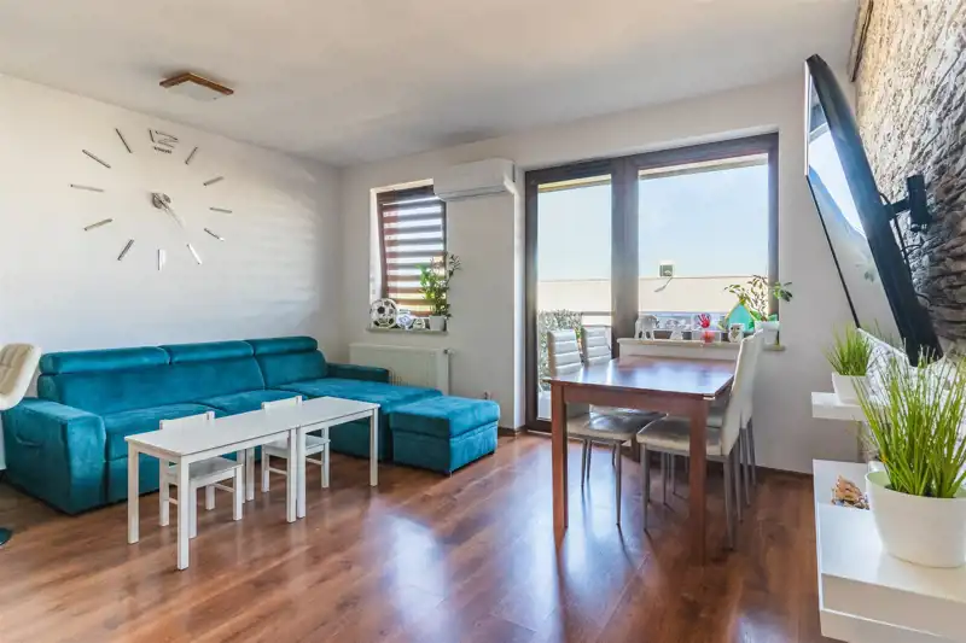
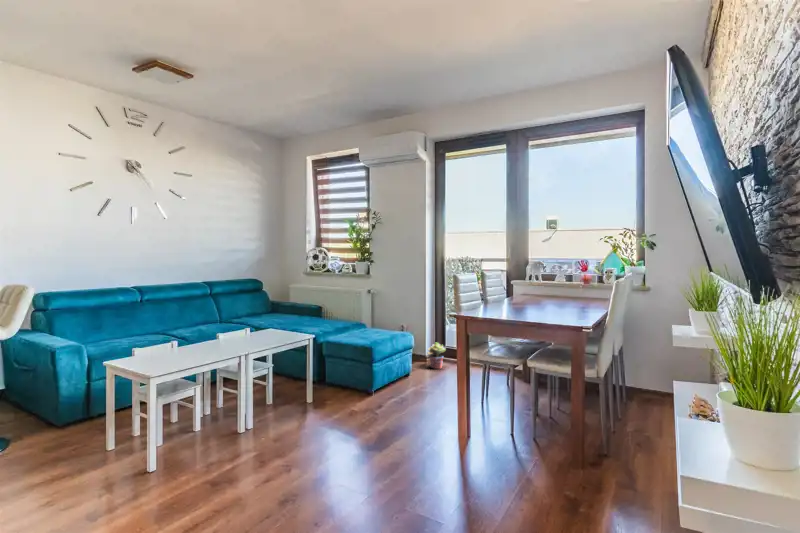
+ potted plant [426,341,447,370]
